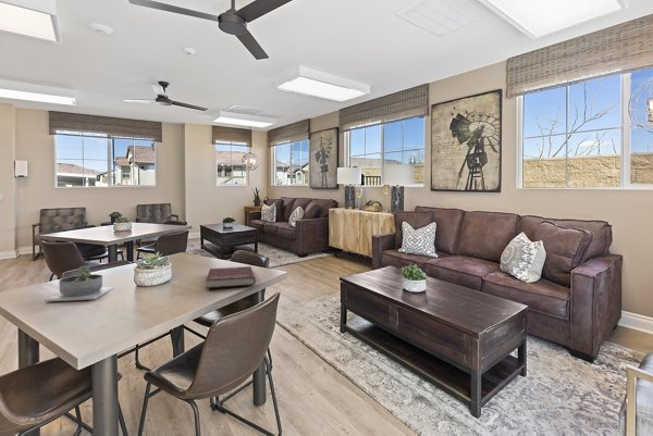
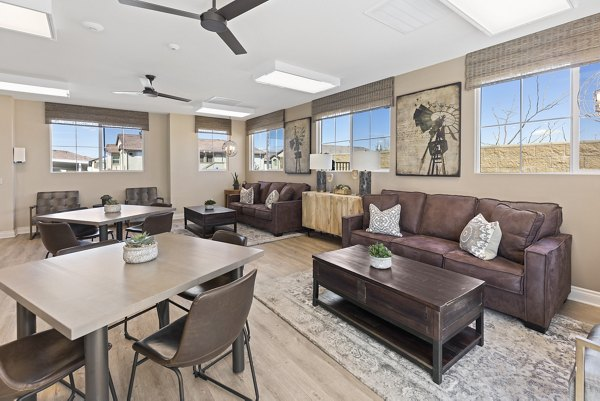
- succulent planter [44,264,115,302]
- book [205,265,257,289]
